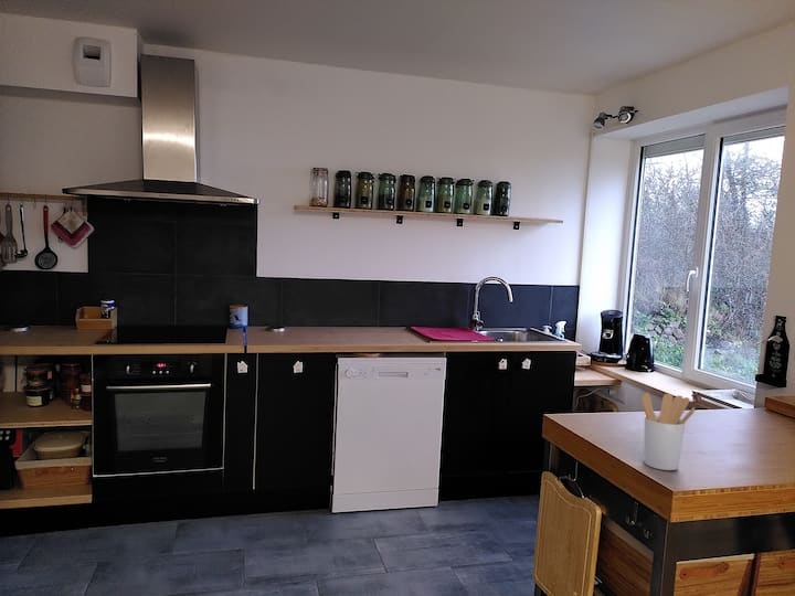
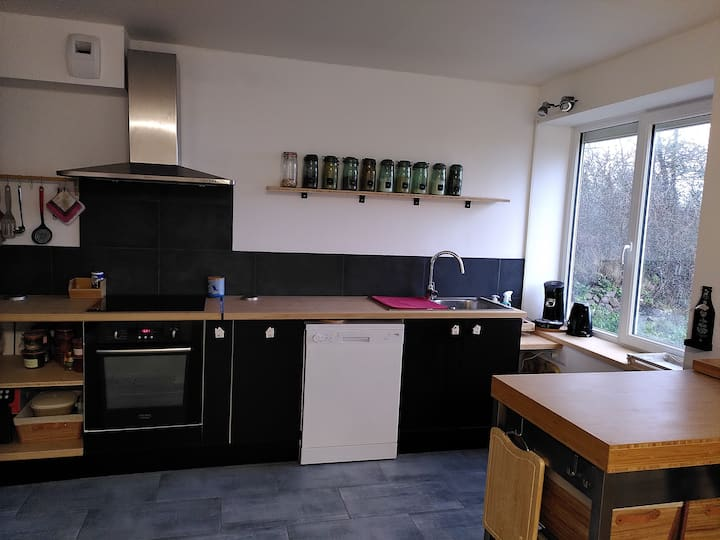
- utensil holder [640,392,697,471]
